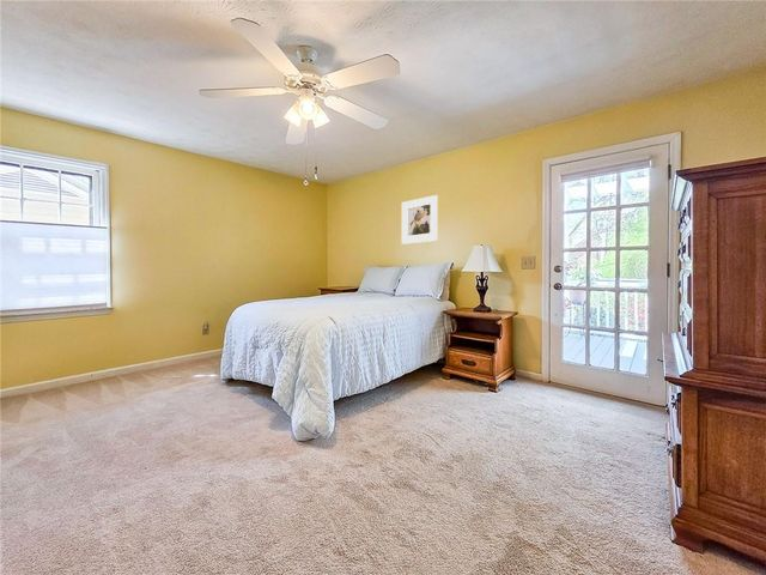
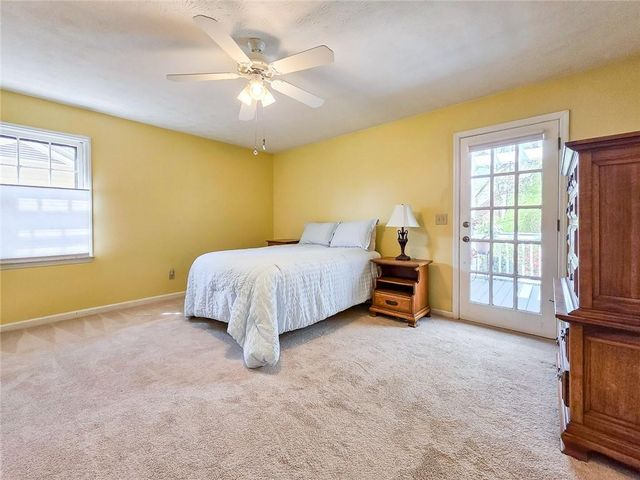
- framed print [401,194,439,246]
